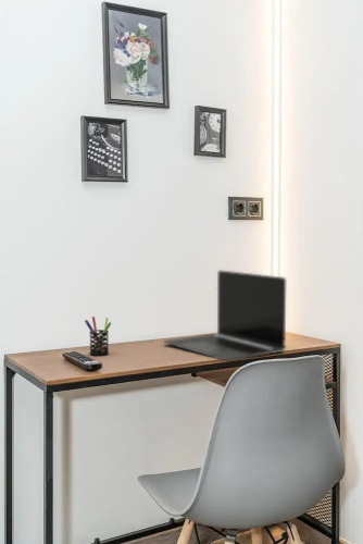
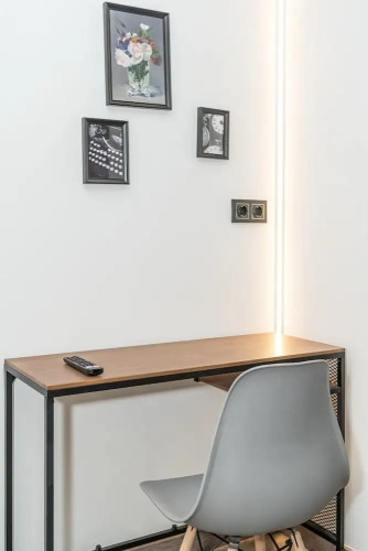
- pen holder [84,316,112,357]
- laptop [163,269,287,362]
